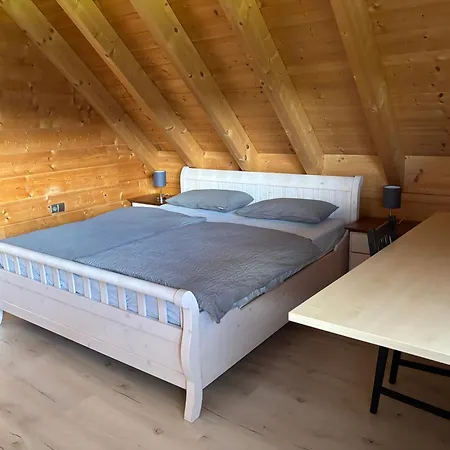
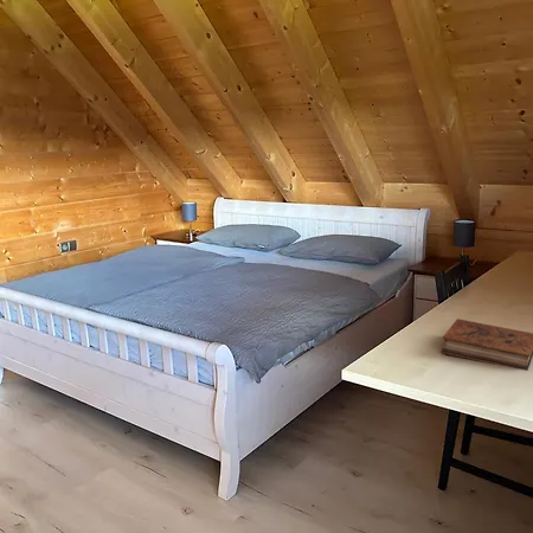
+ book [441,317,533,372]
